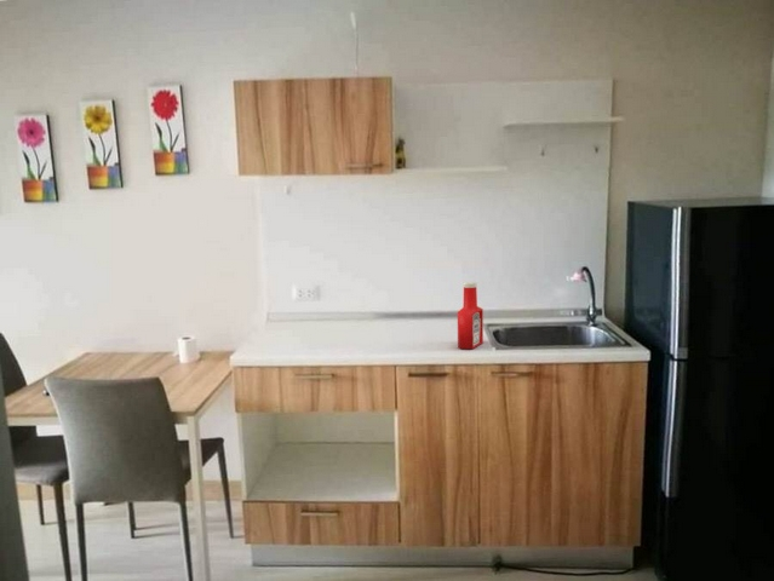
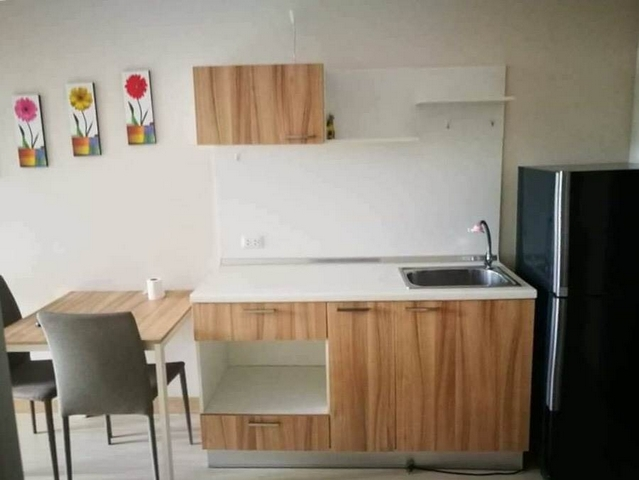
- soap bottle [457,281,485,350]
